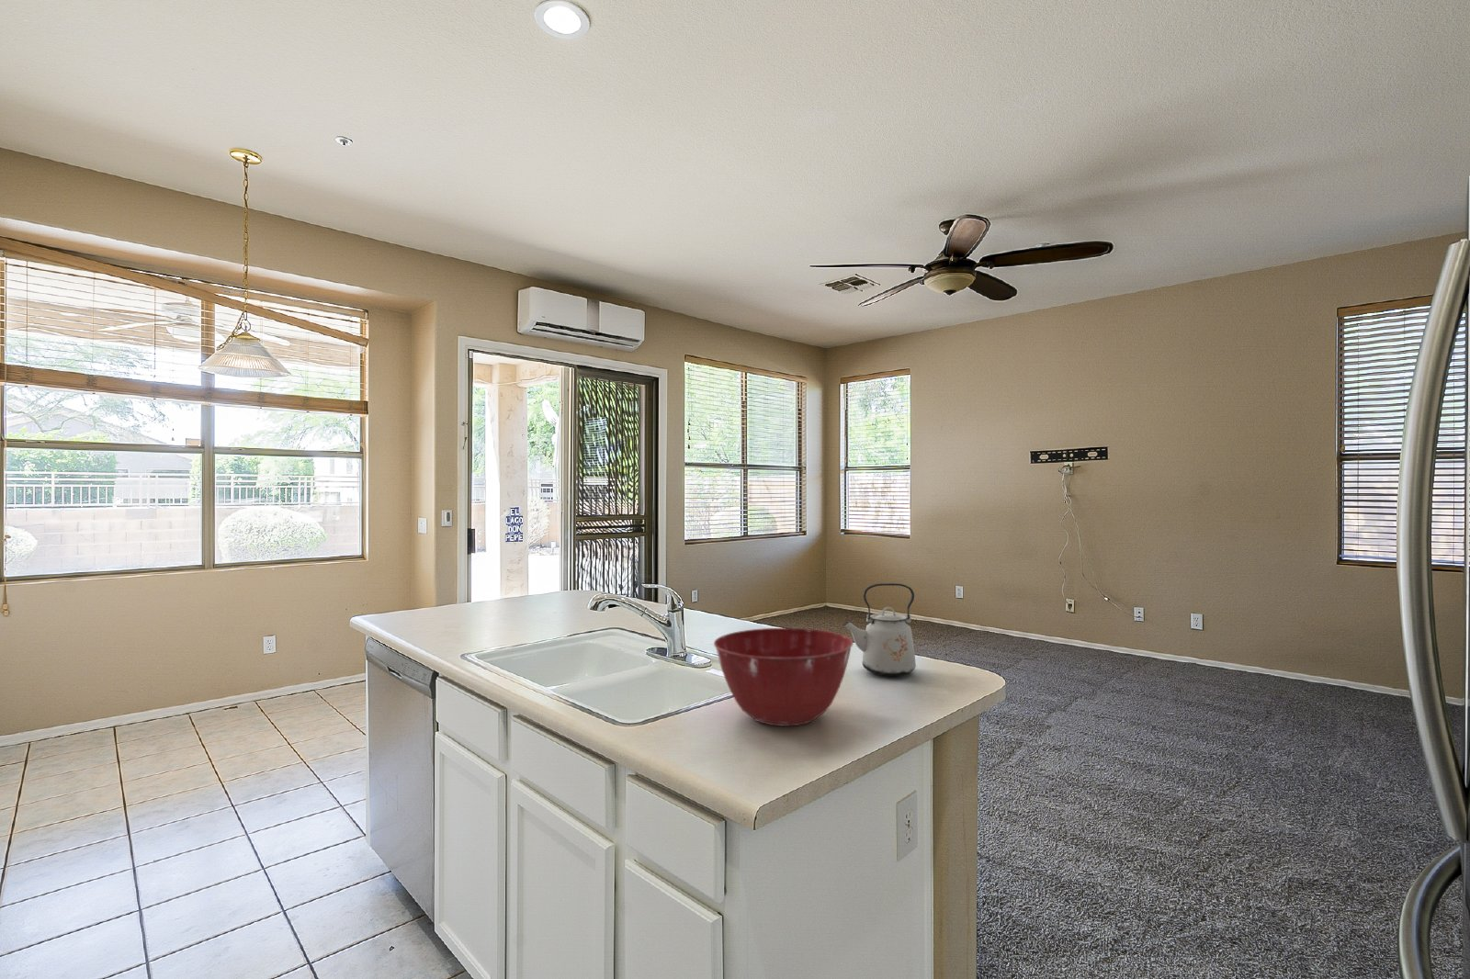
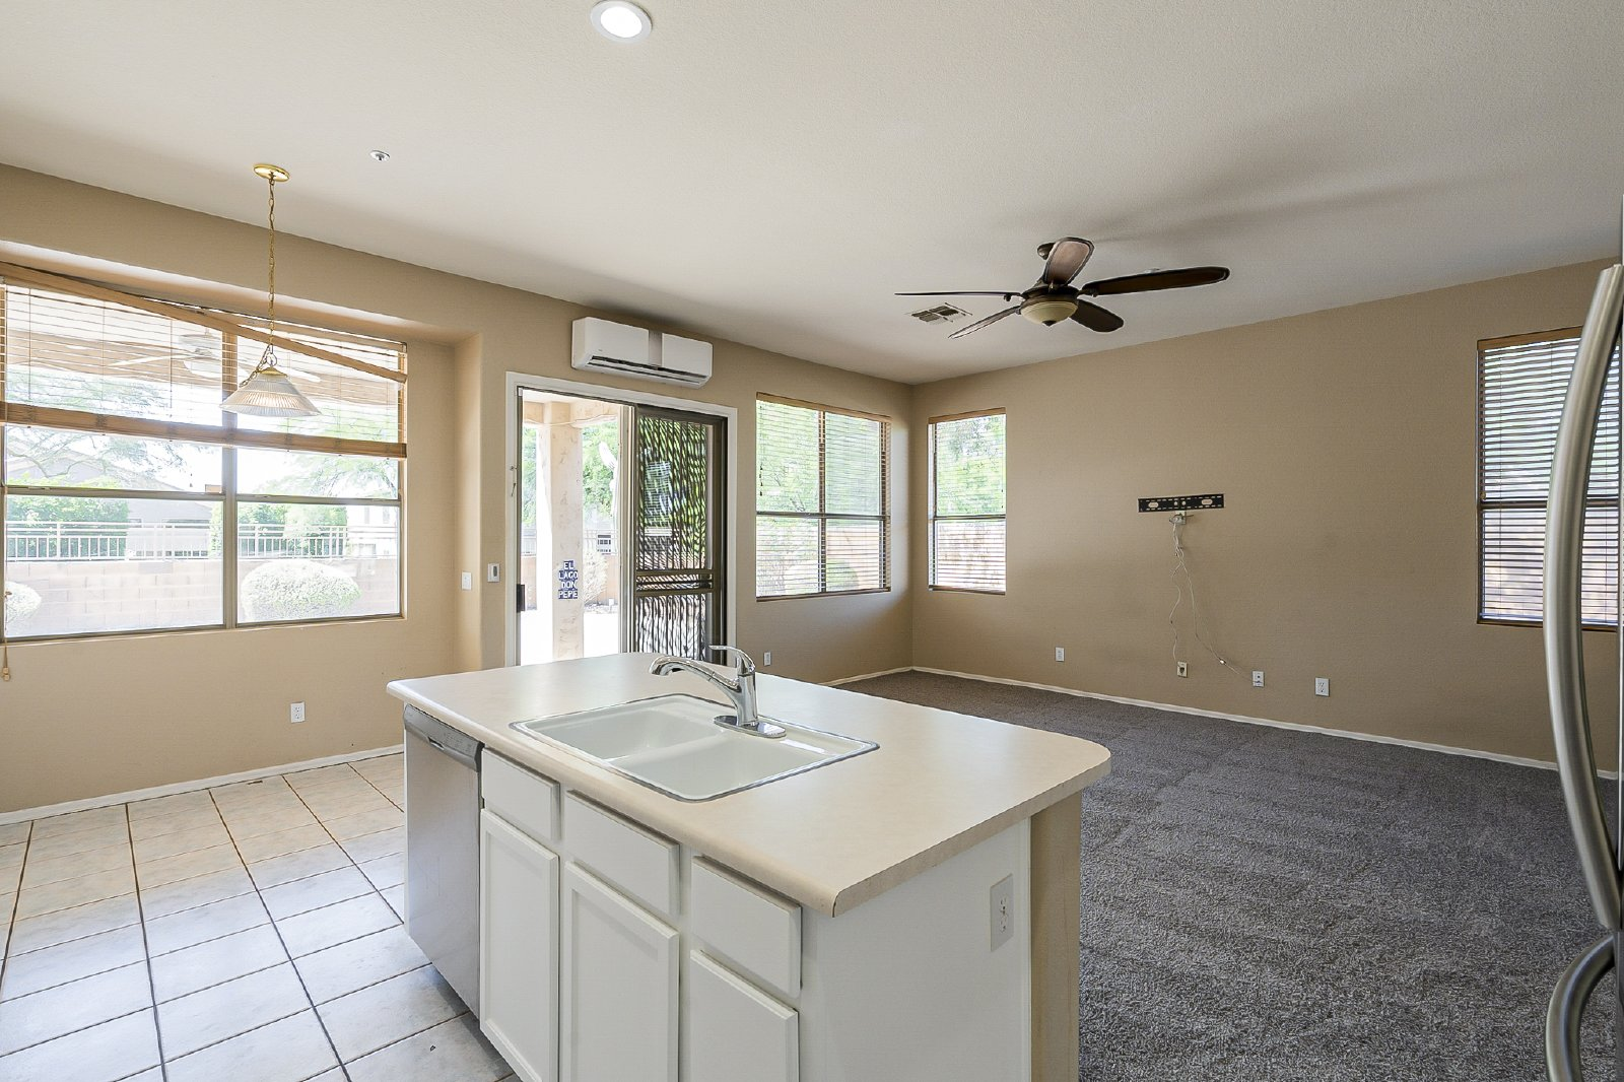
- mixing bowl [713,627,855,728]
- kettle [842,582,917,676]
